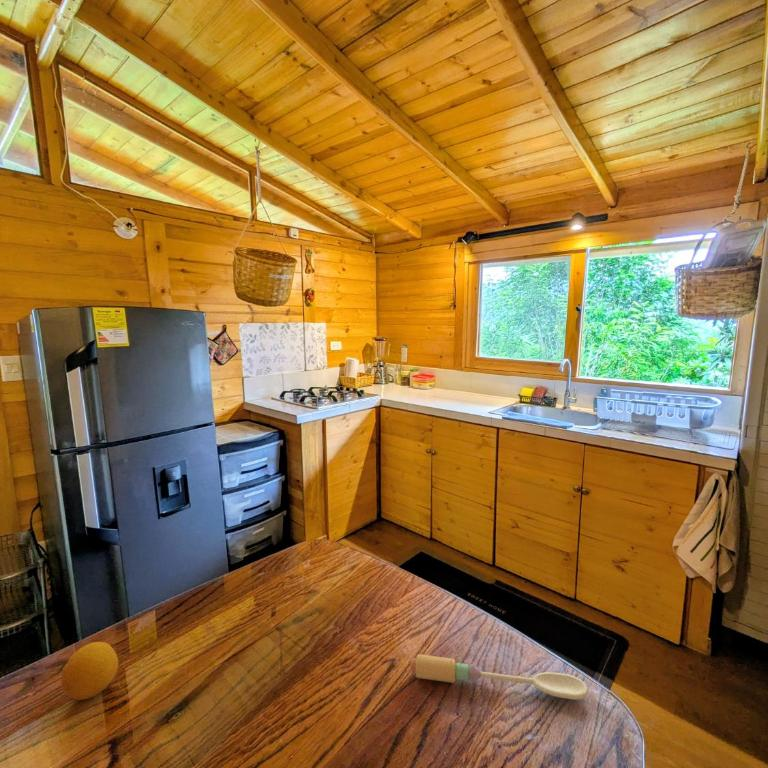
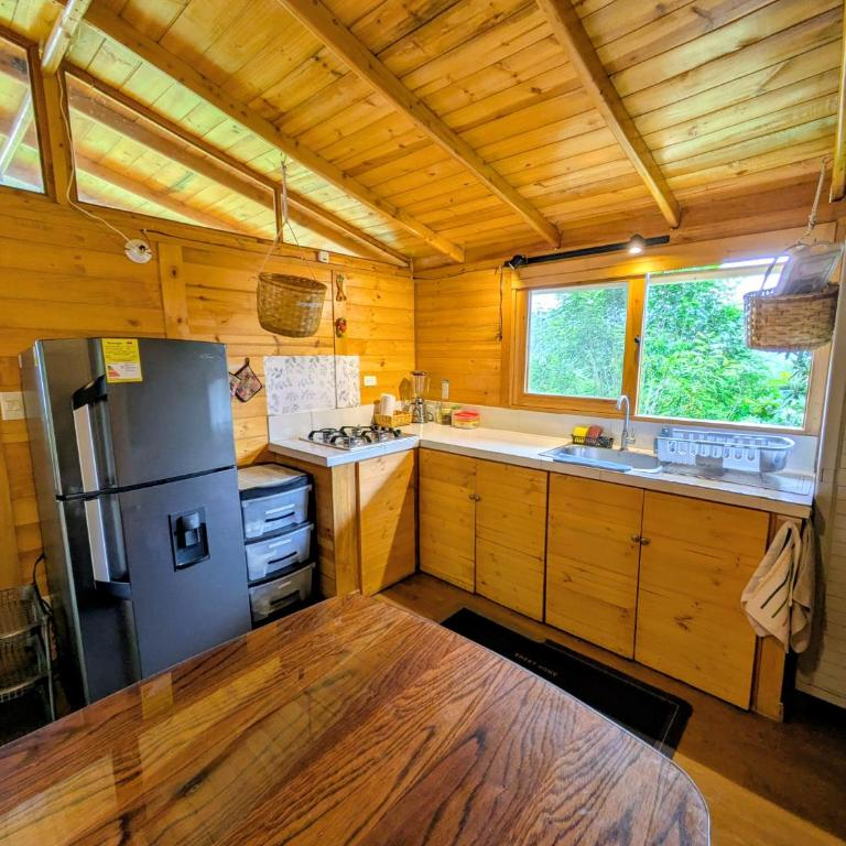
- fruit [59,641,119,701]
- spoon [409,653,590,701]
